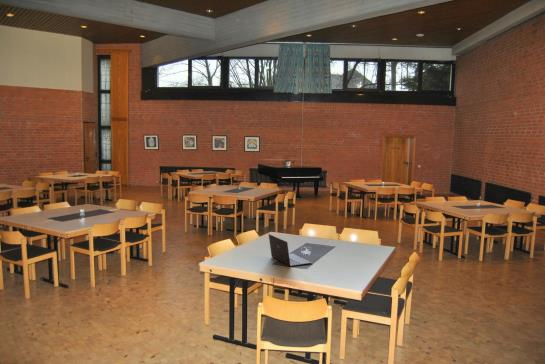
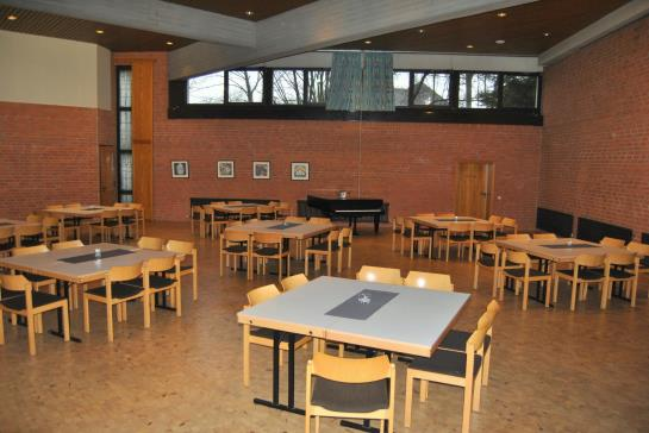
- laptop [268,233,313,267]
